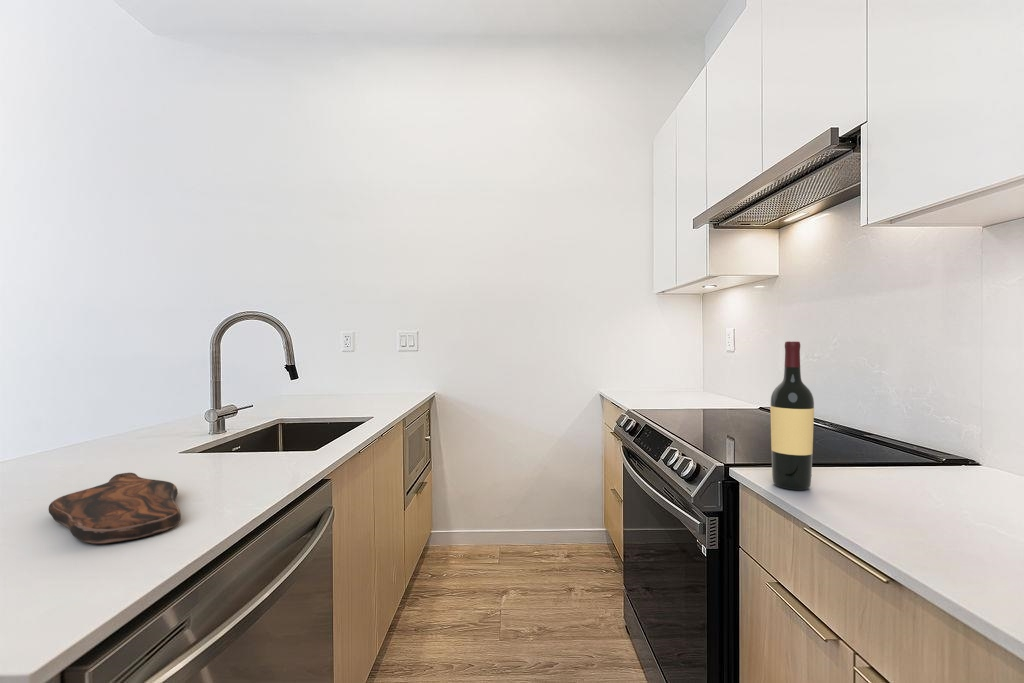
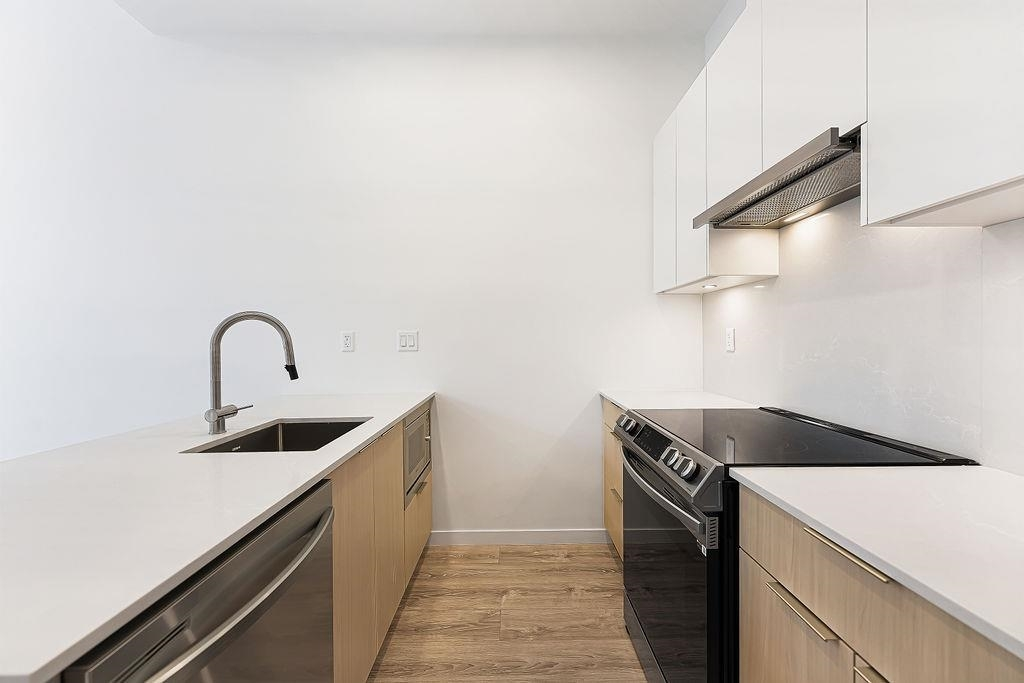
- cutting board [47,472,182,545]
- wine bottle [769,340,815,491]
